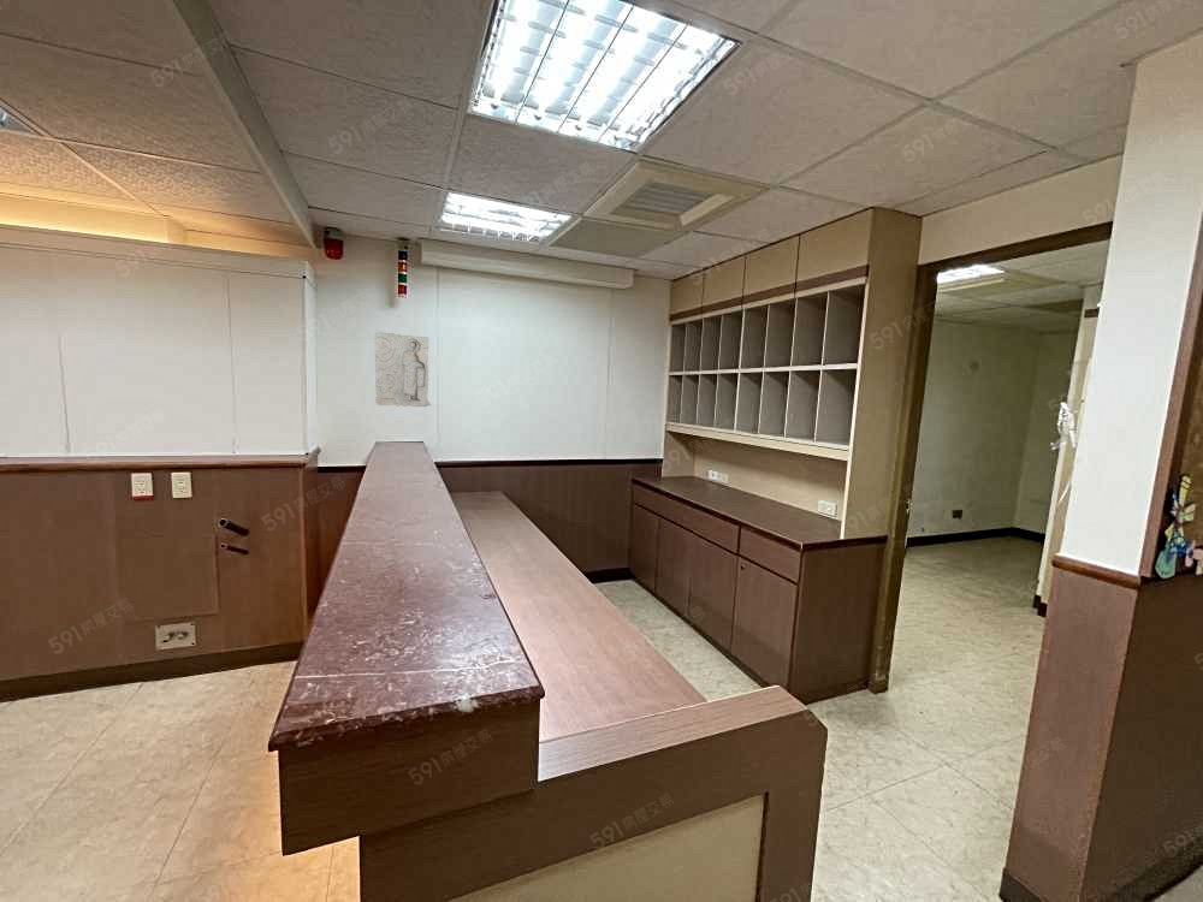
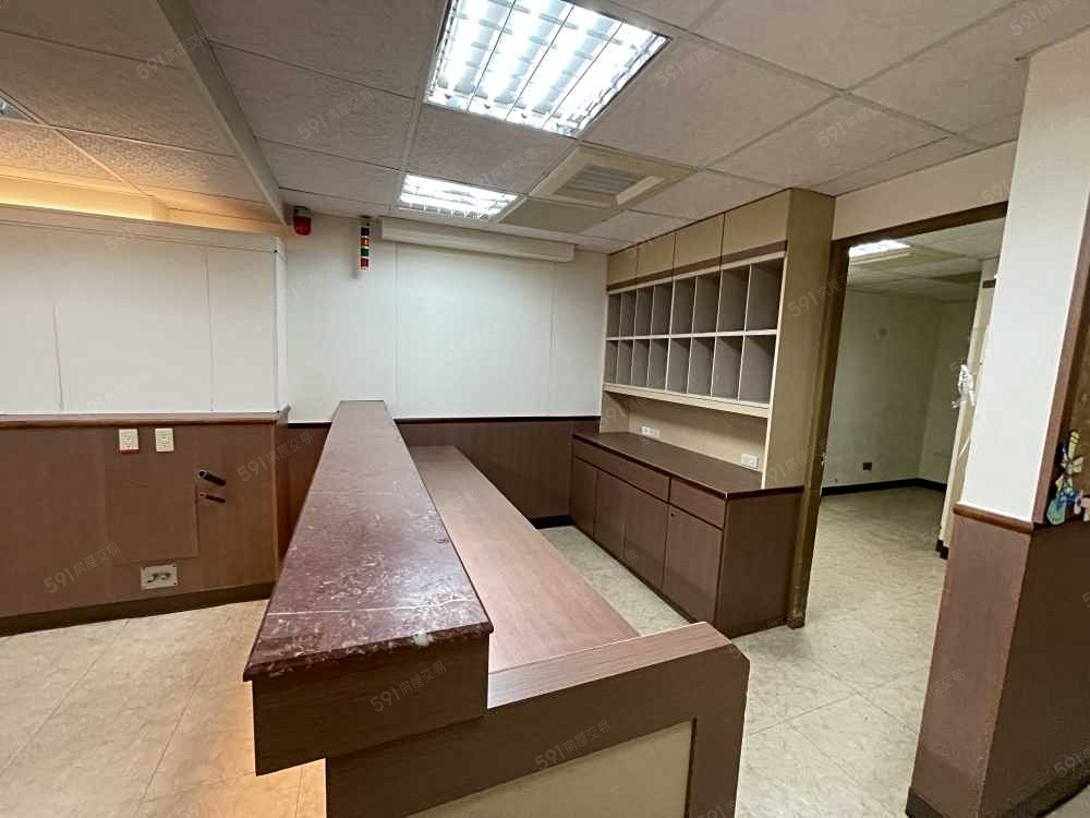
- relief panel [374,331,432,408]
